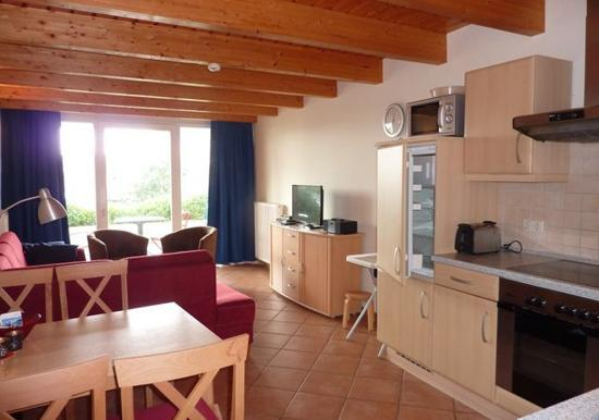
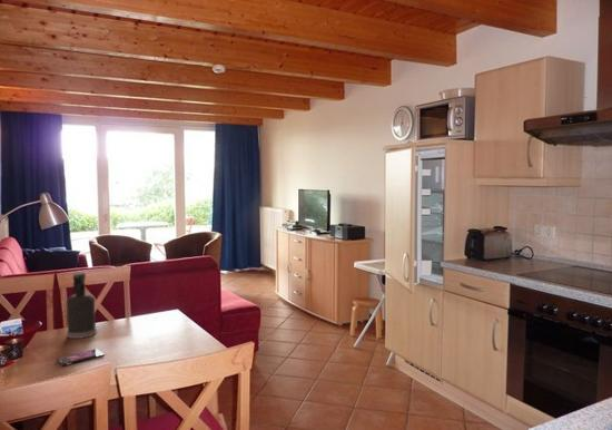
+ spray bottle [66,272,97,340]
+ smartphone [56,348,106,368]
